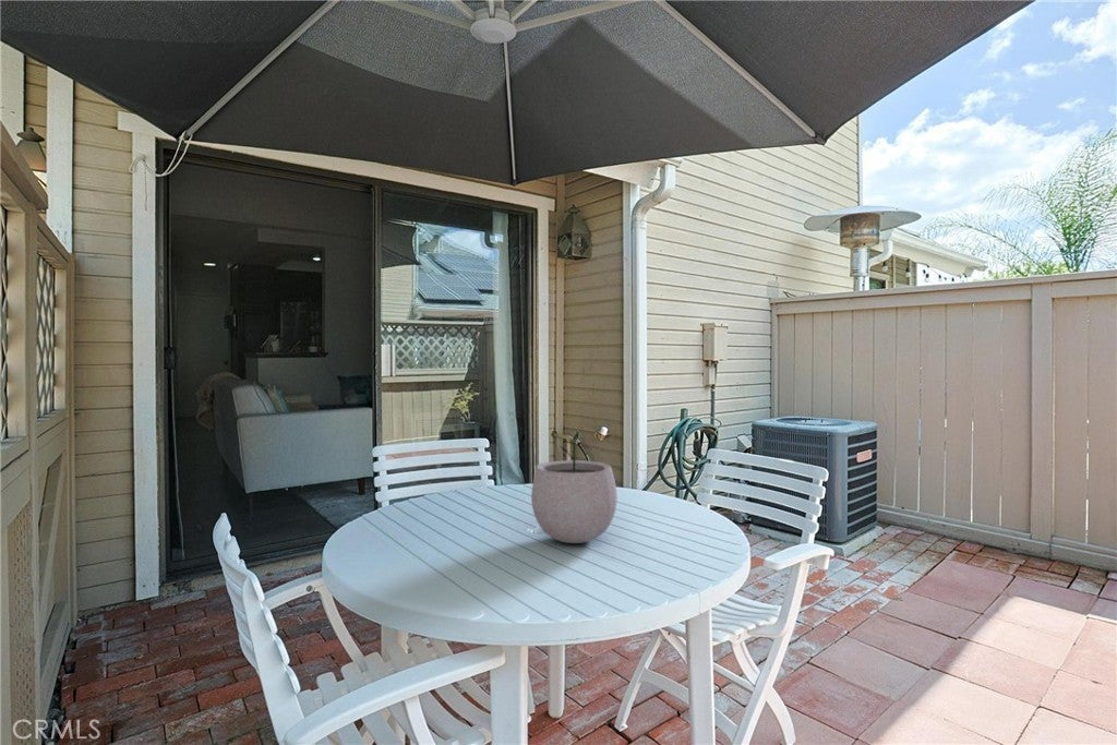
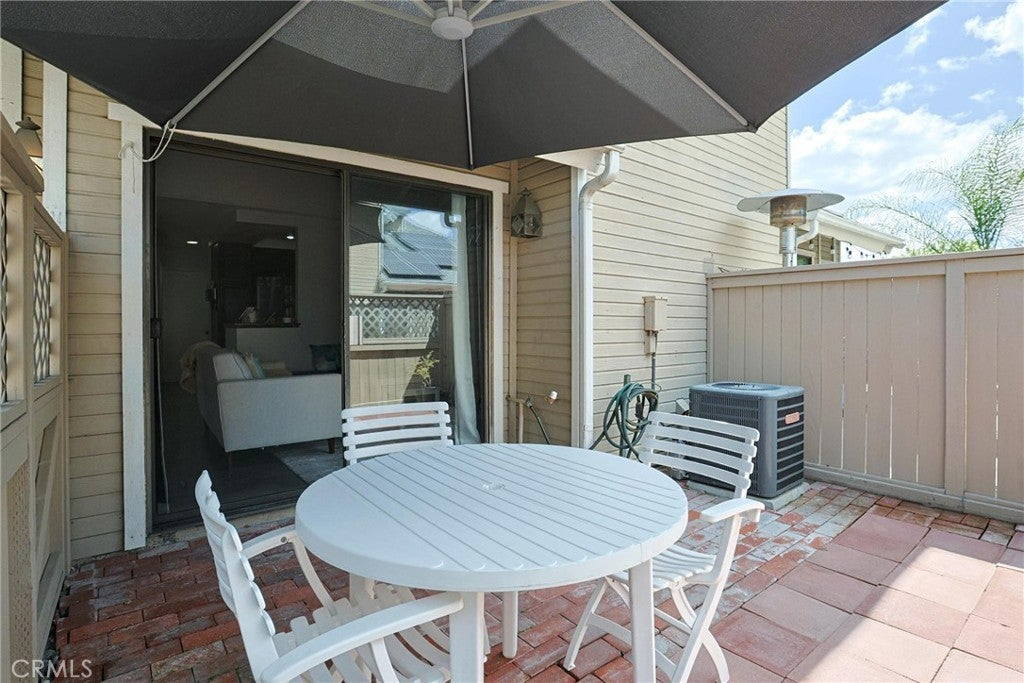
- plant pot [530,432,618,544]
